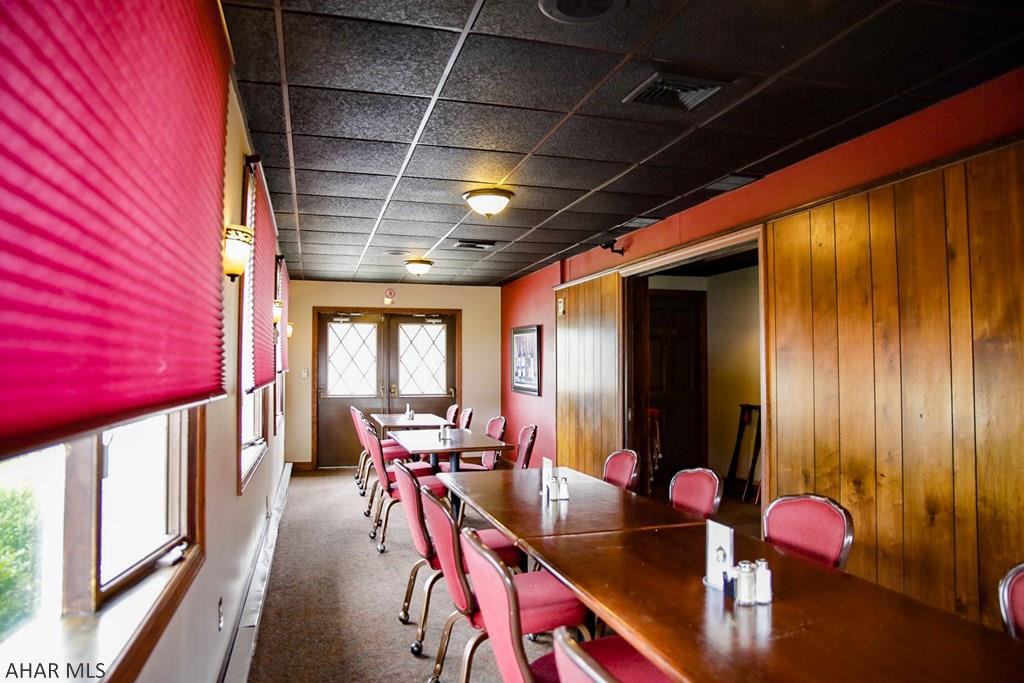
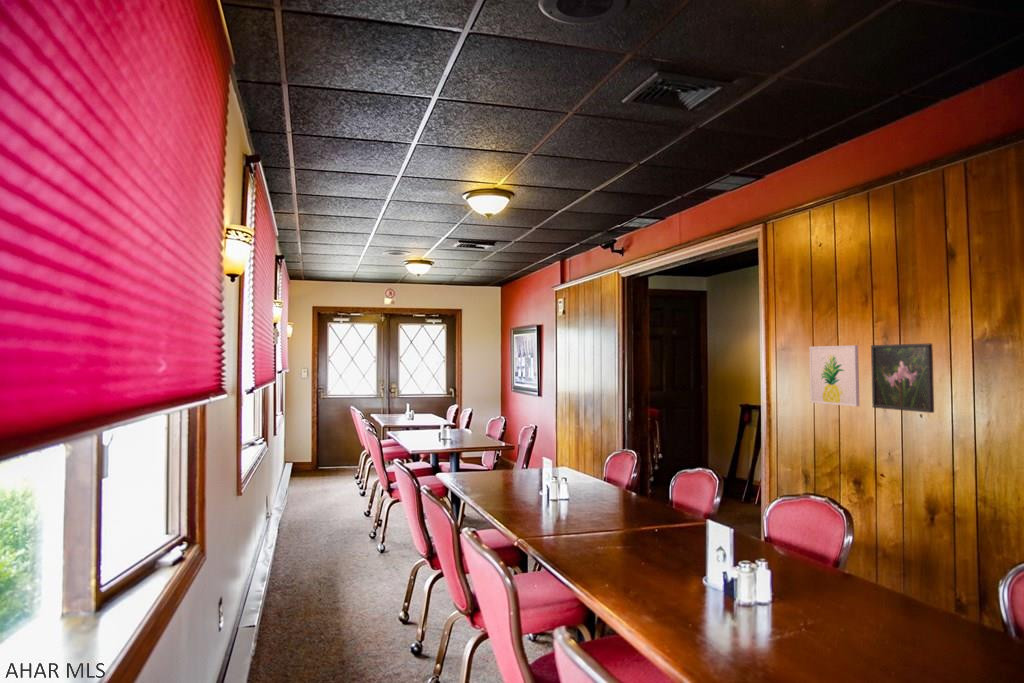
+ wall art [808,344,860,407]
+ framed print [870,343,935,414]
